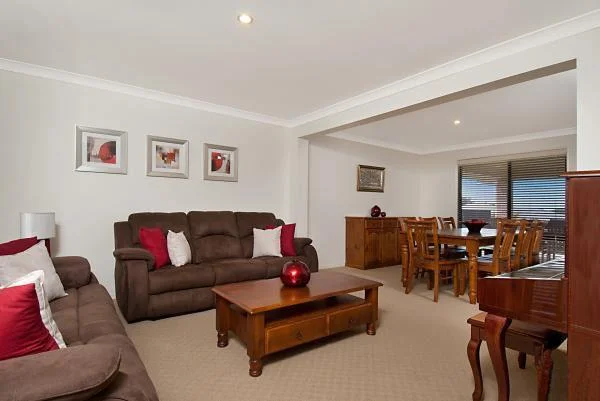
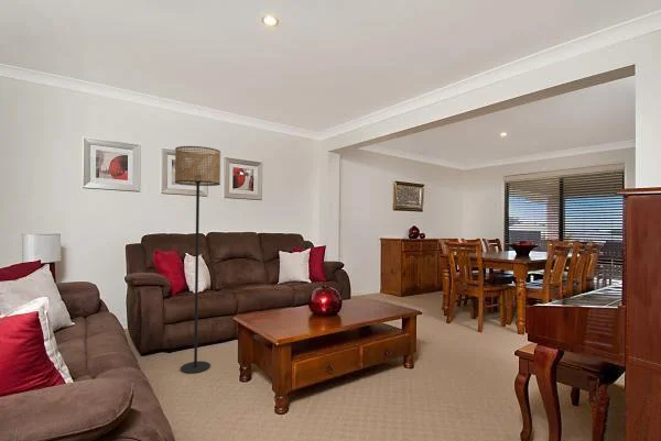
+ floor lamp [174,145,221,375]
